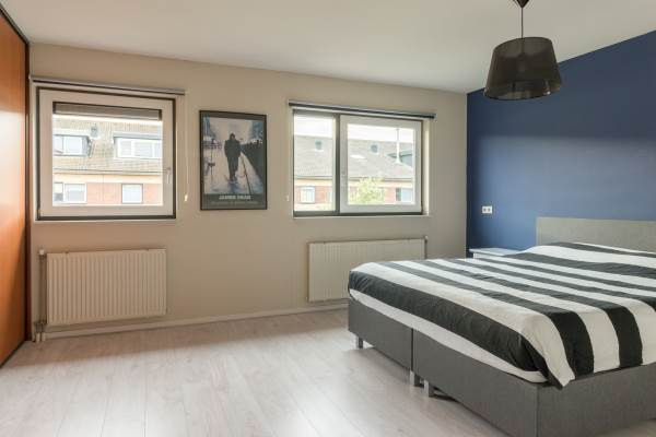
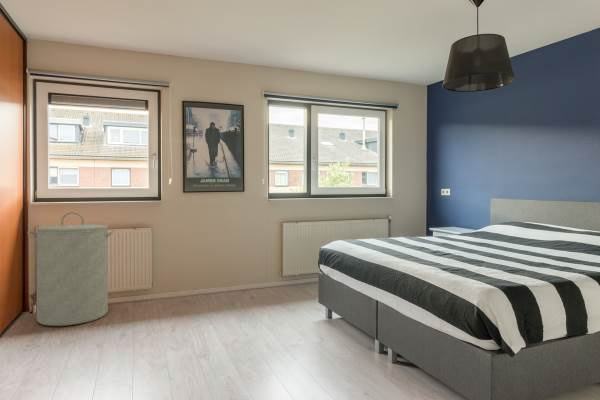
+ laundry hamper [27,211,117,327]
